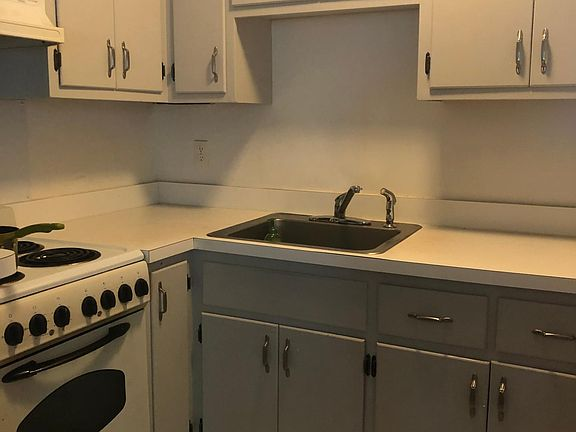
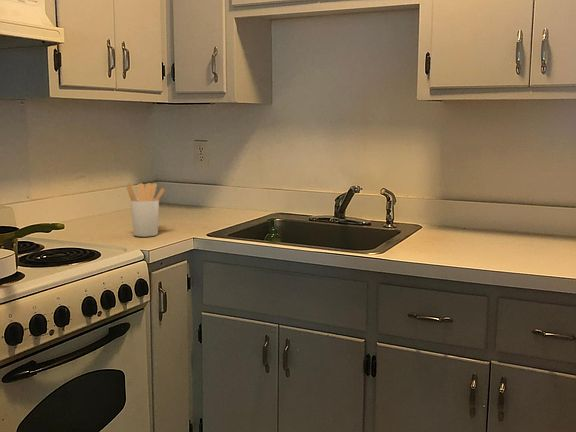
+ utensil holder [126,182,166,238]
